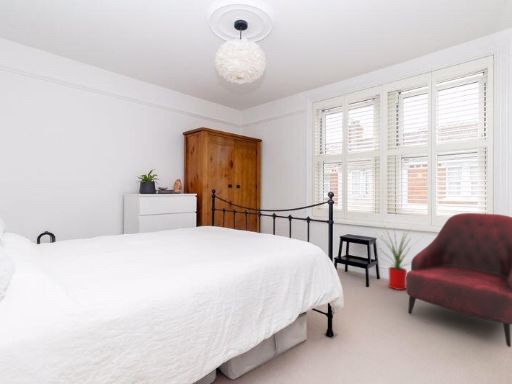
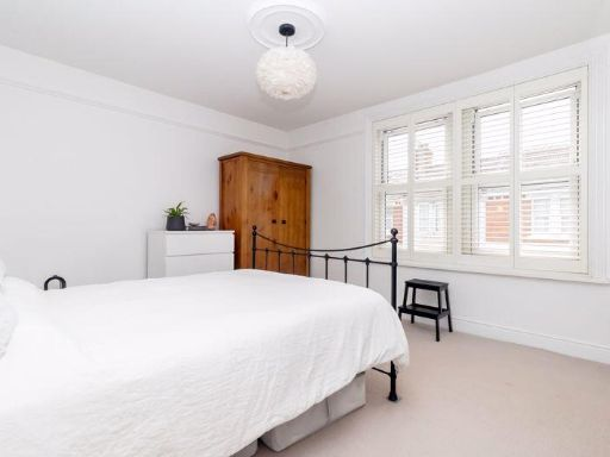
- armchair [405,212,512,348]
- house plant [374,226,424,291]
